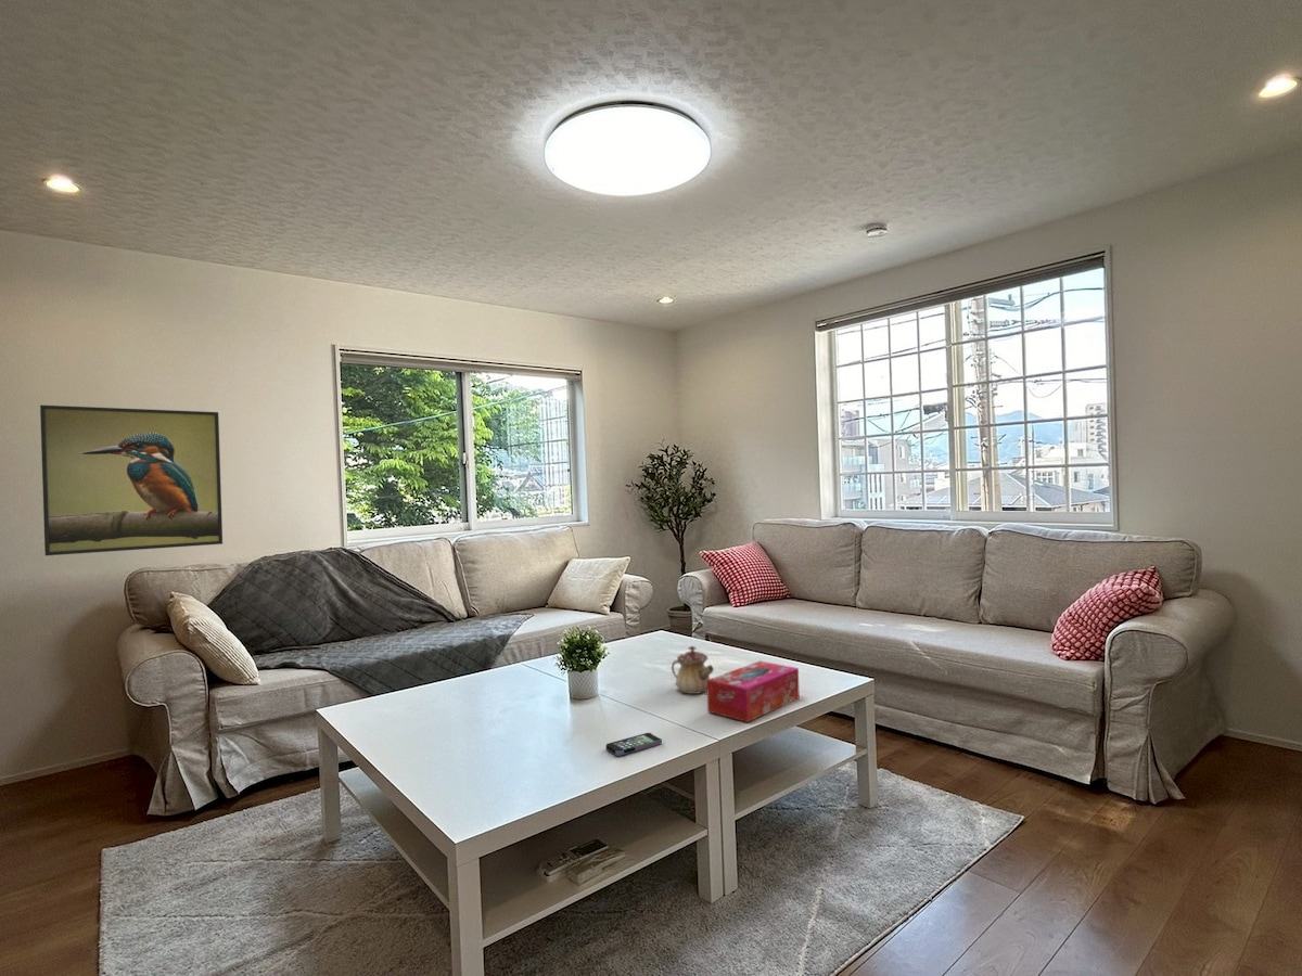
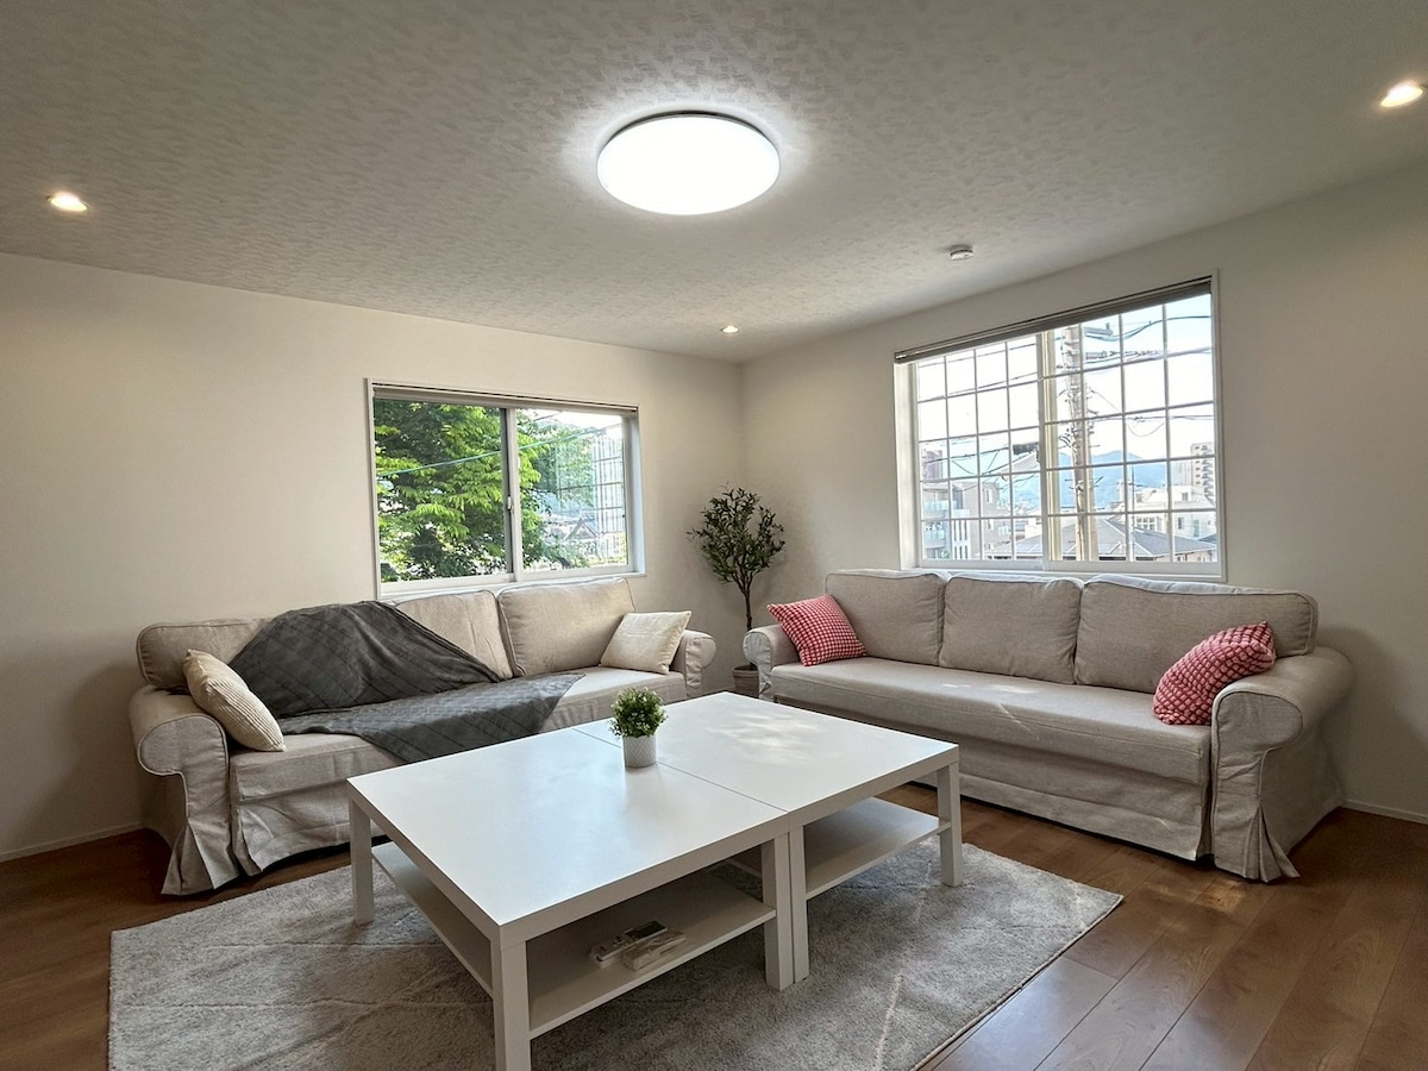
- tissue box [706,659,801,723]
- teapot [671,645,715,695]
- smartphone [604,732,663,757]
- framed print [39,404,224,556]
